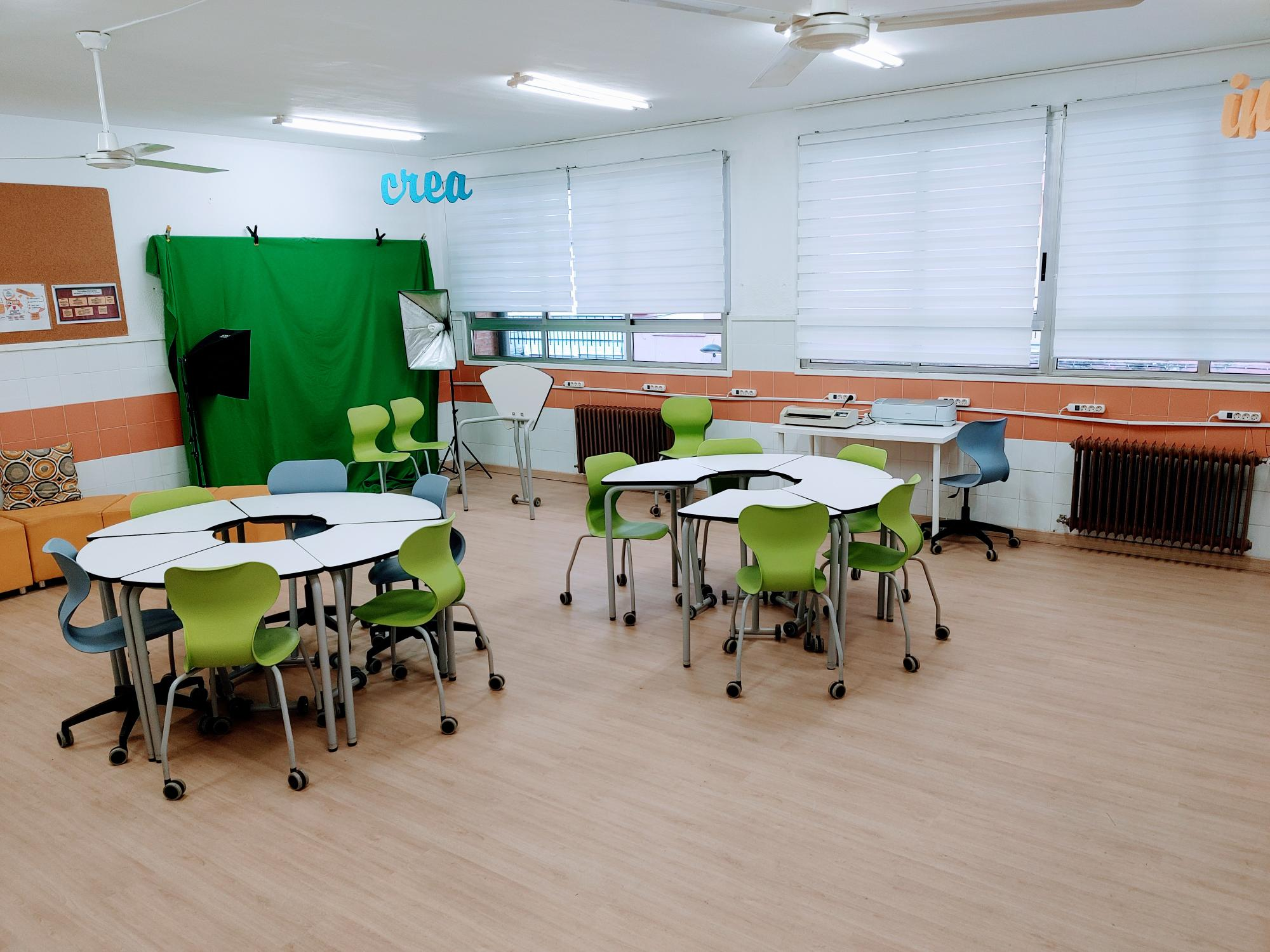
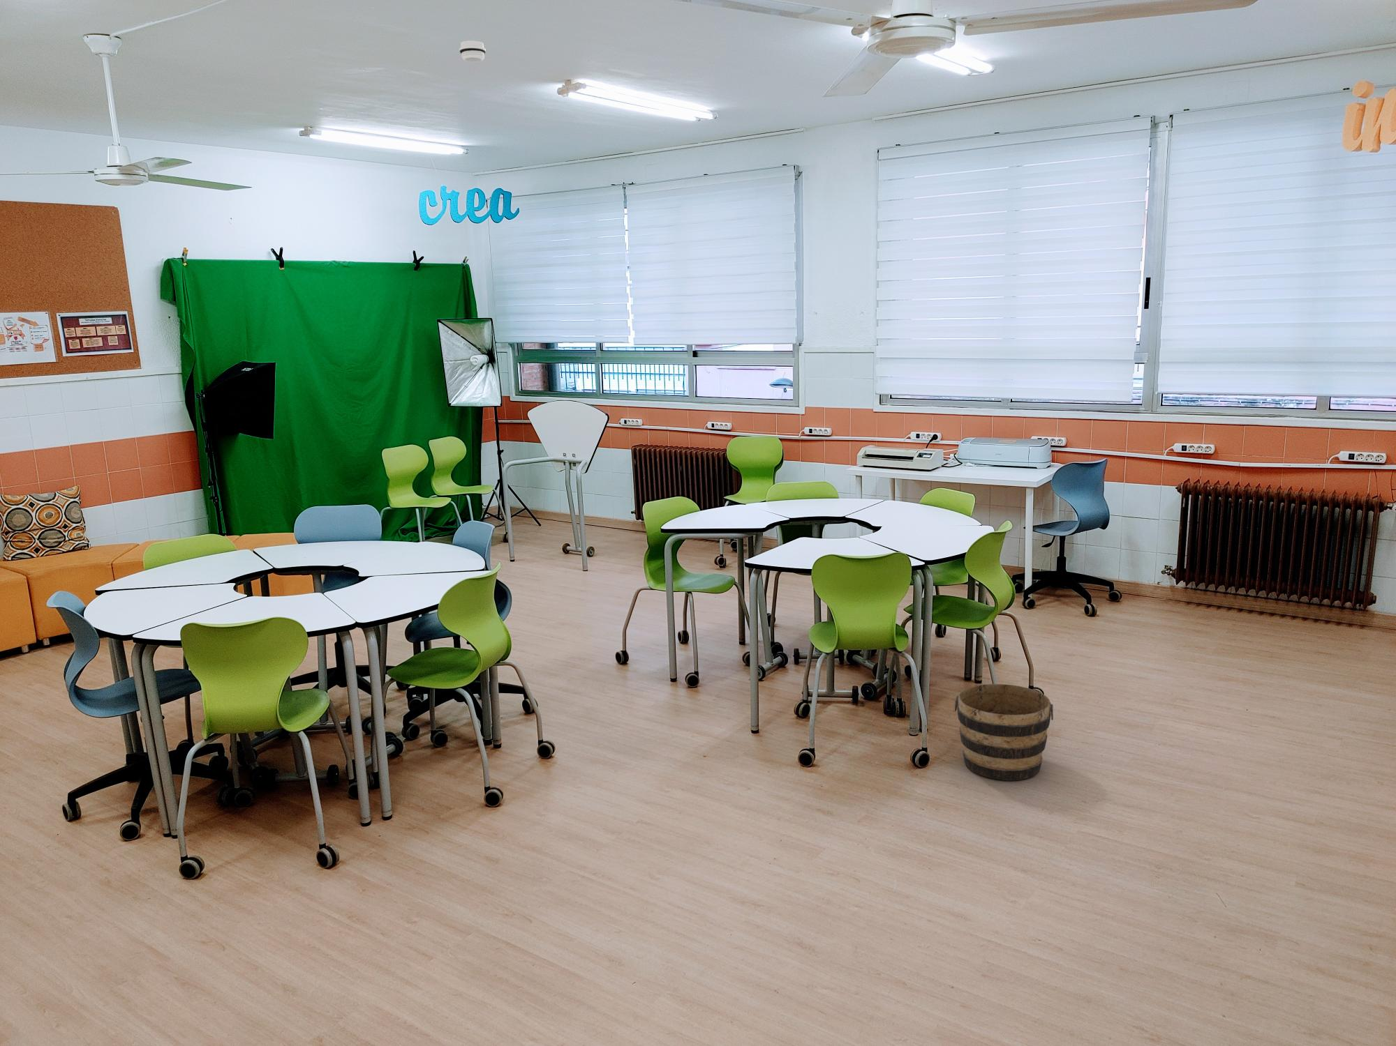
+ smoke detector [458,40,487,63]
+ bucket [954,683,1054,781]
